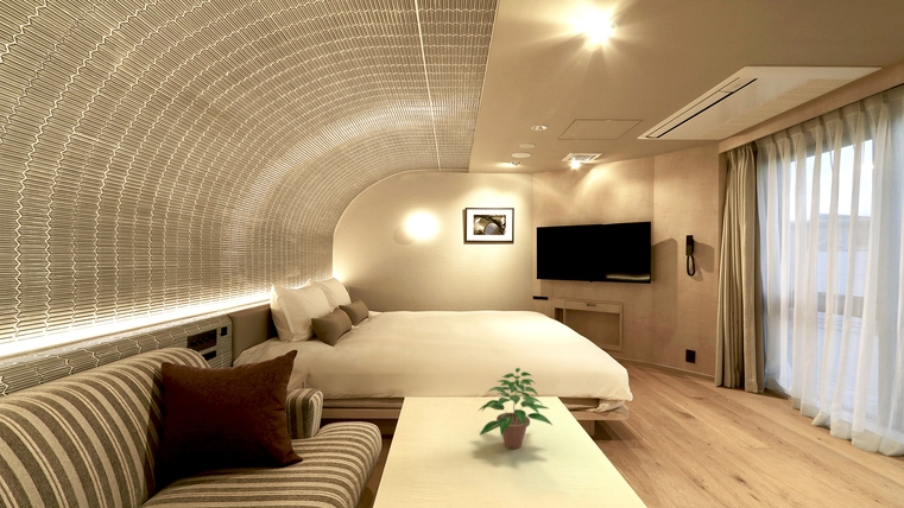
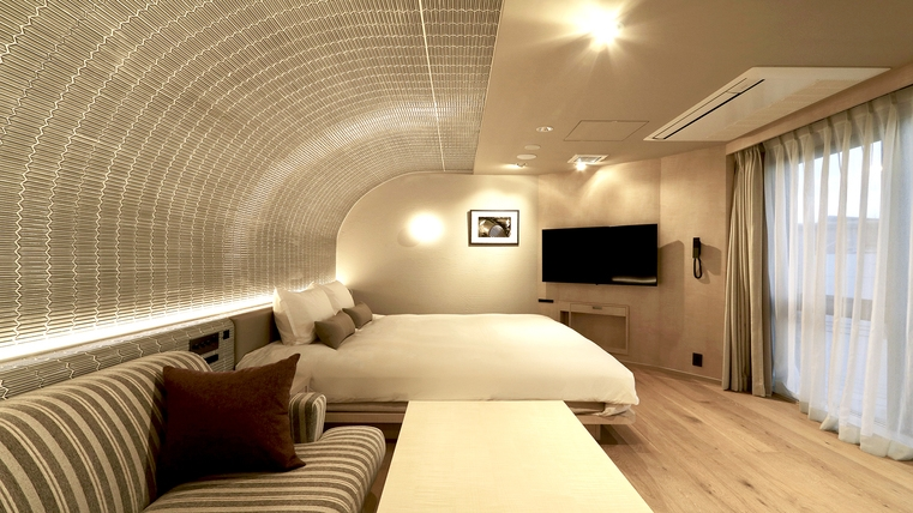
- potted plant [478,367,554,450]
